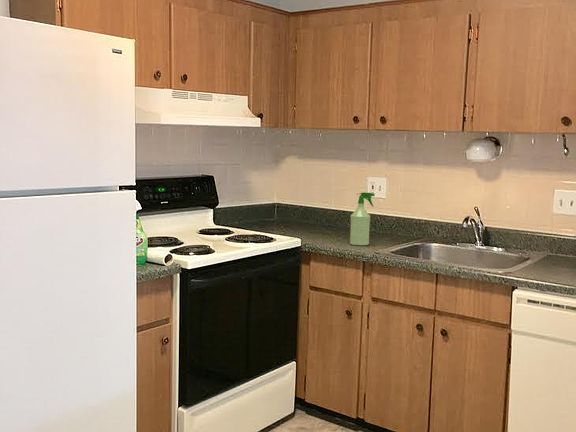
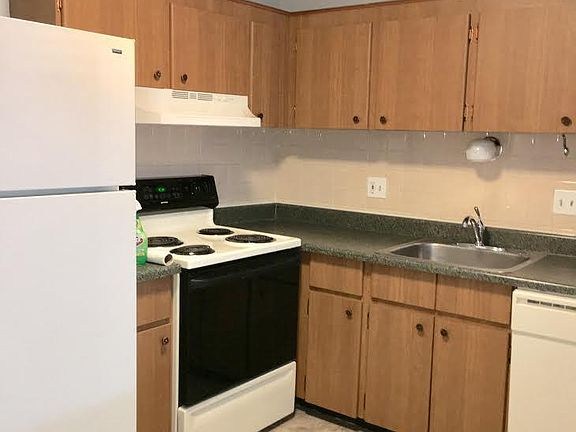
- spray bottle [349,191,375,246]
